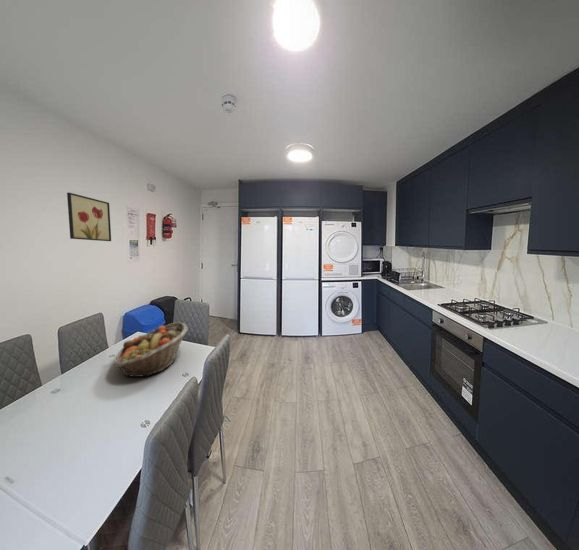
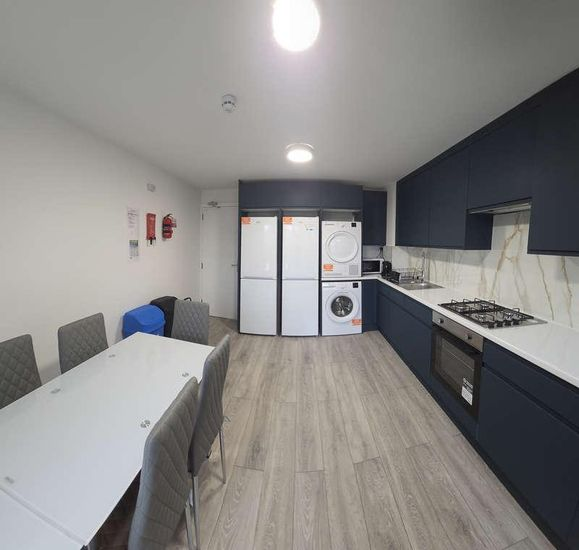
- wall art [66,192,112,242]
- fruit basket [112,321,189,378]
